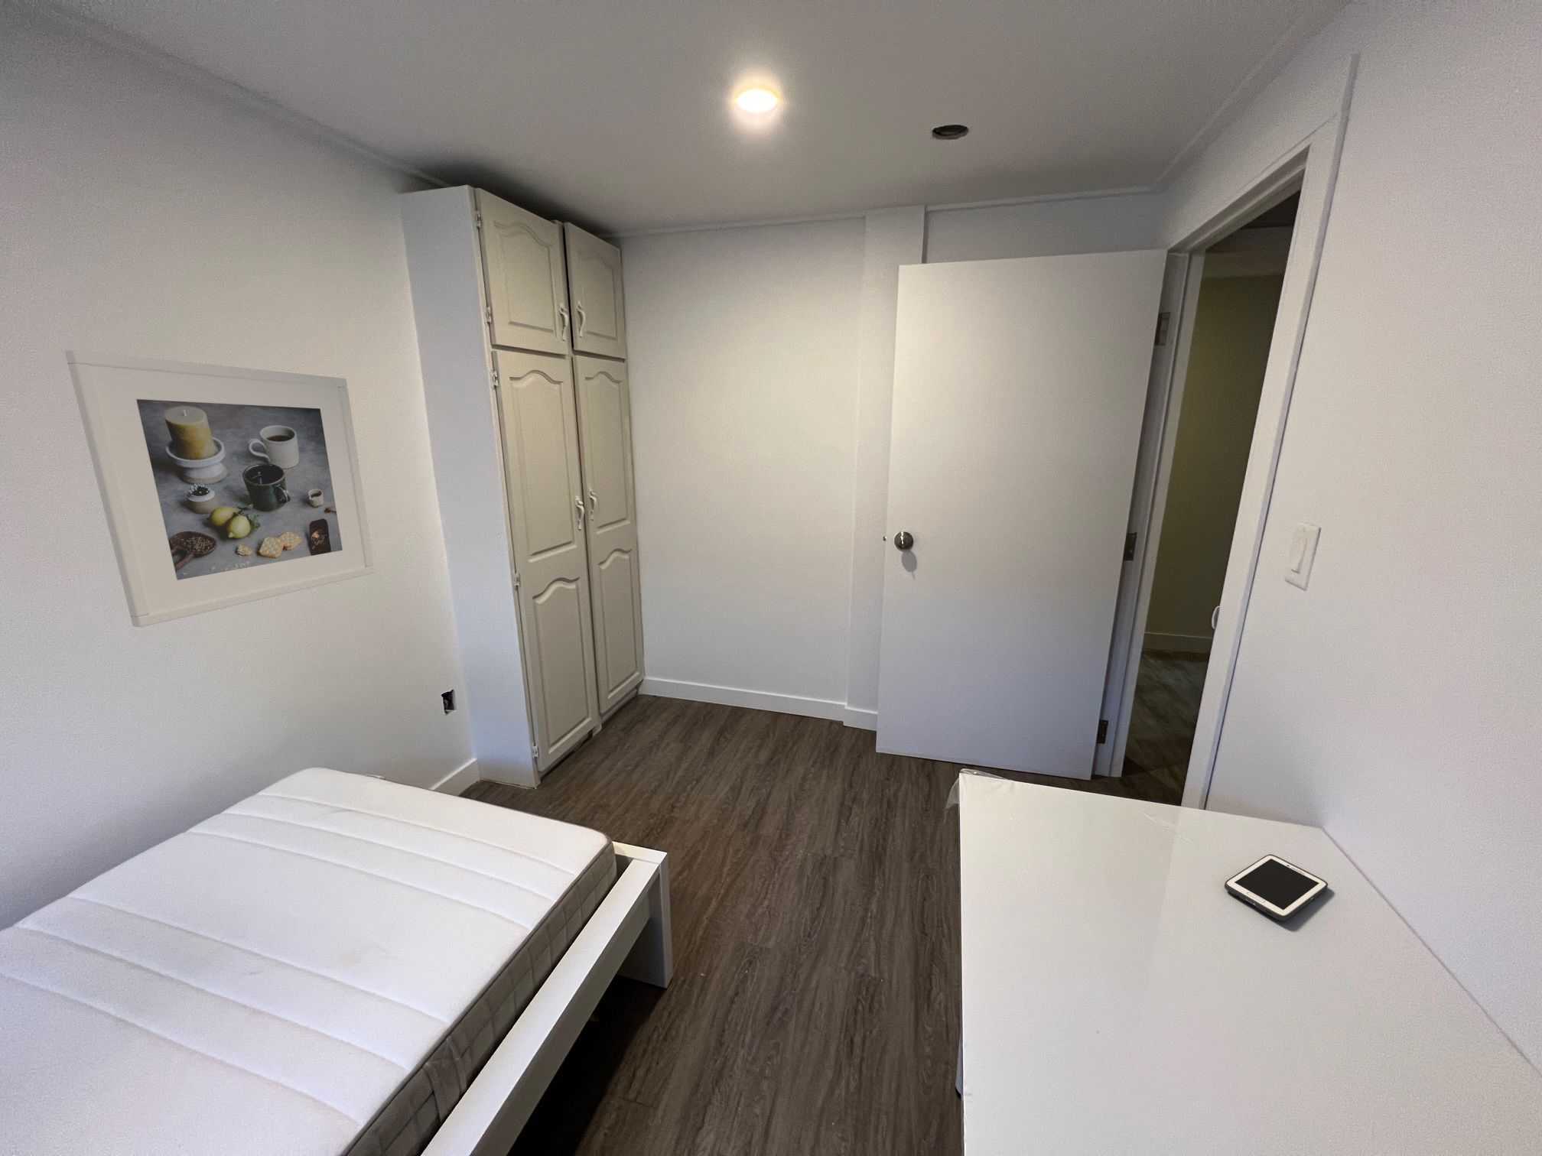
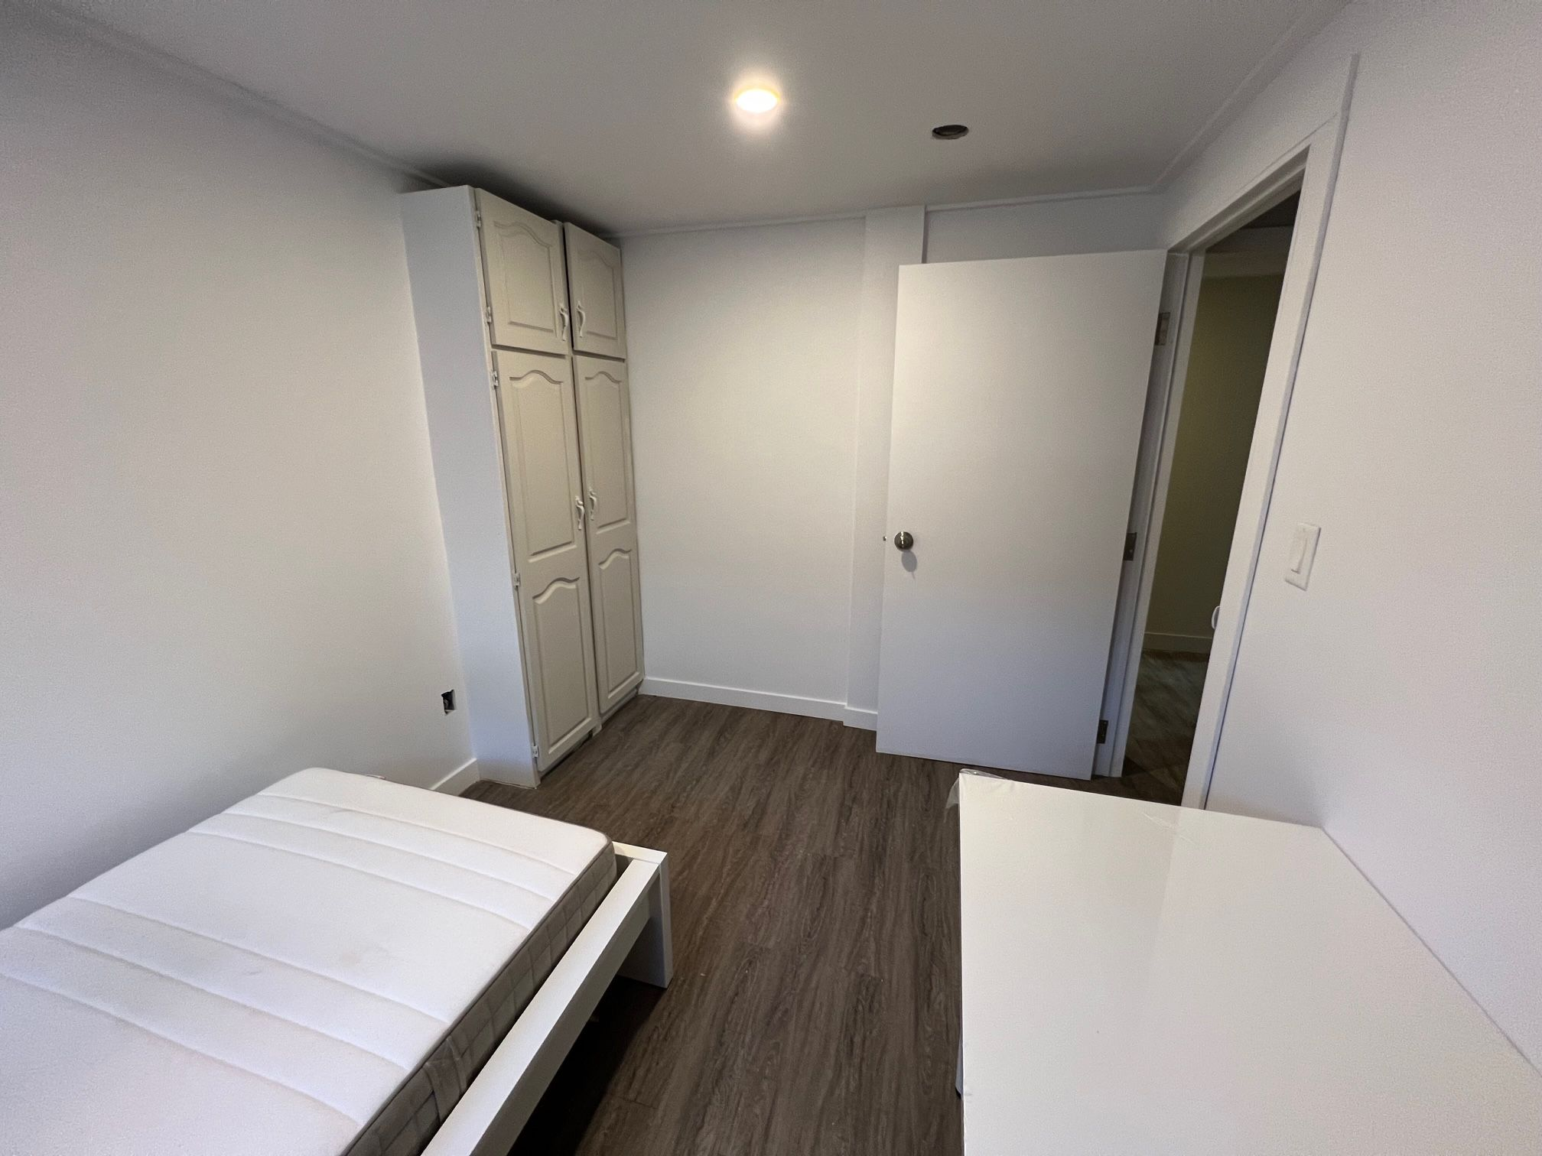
- cell phone [1224,854,1328,922]
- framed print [64,350,375,629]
